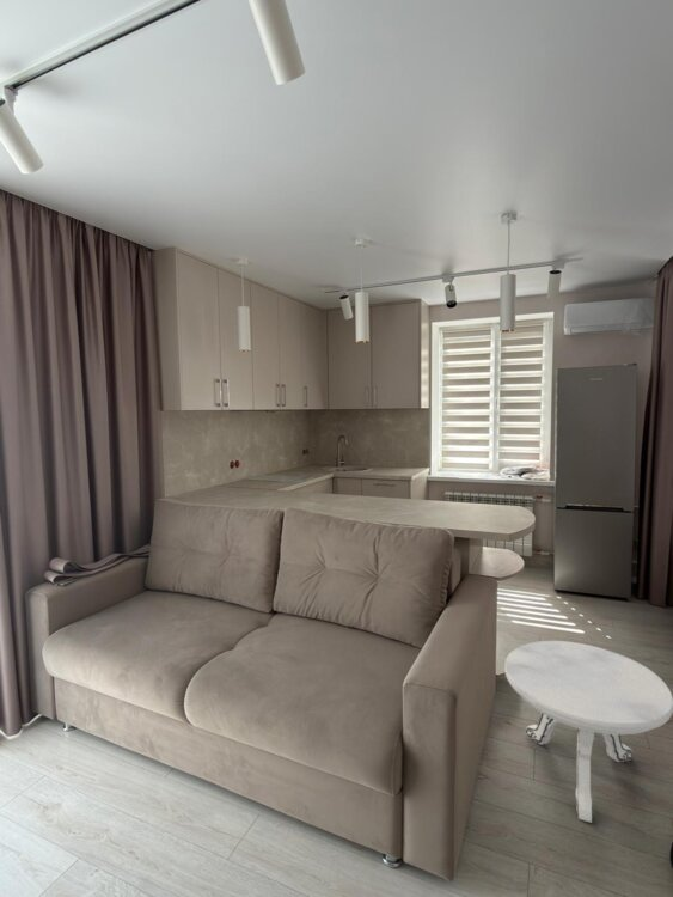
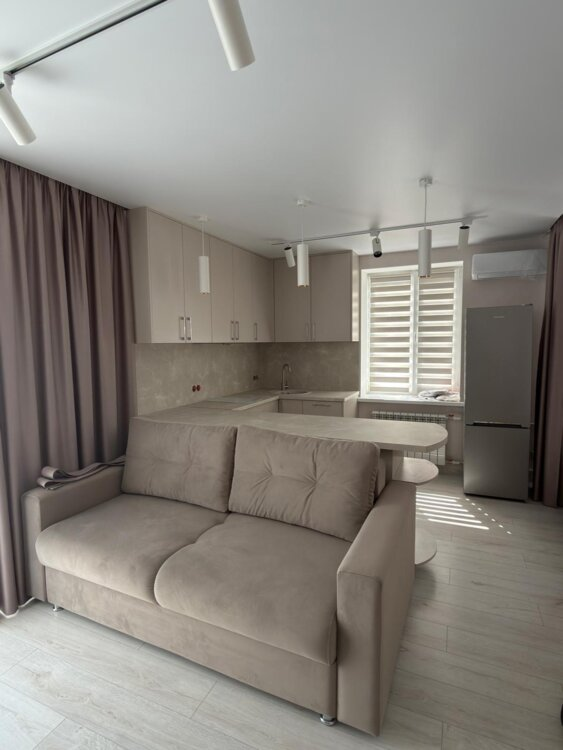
- side table [503,640,673,824]
